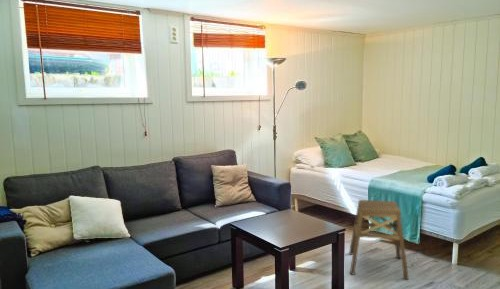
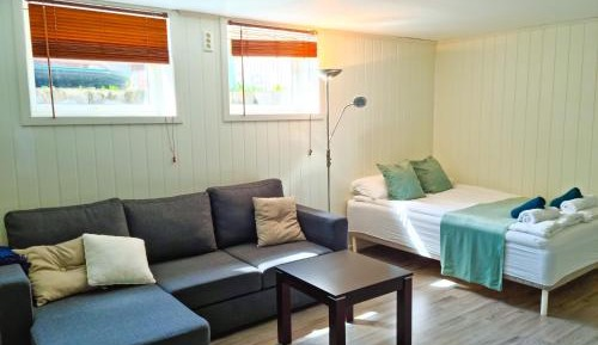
- stool [348,199,410,281]
